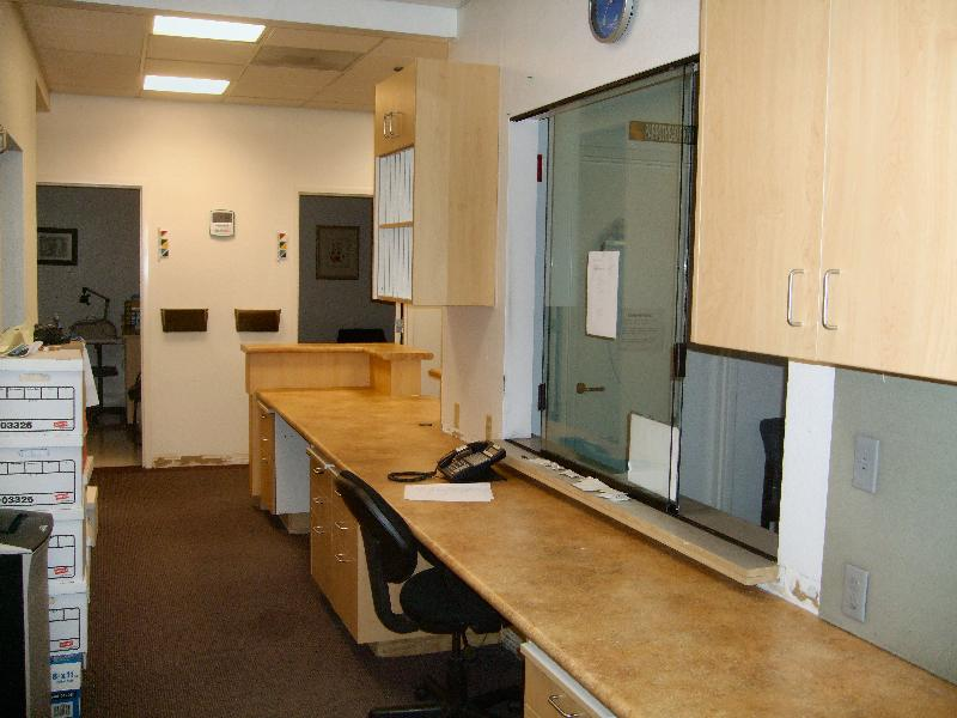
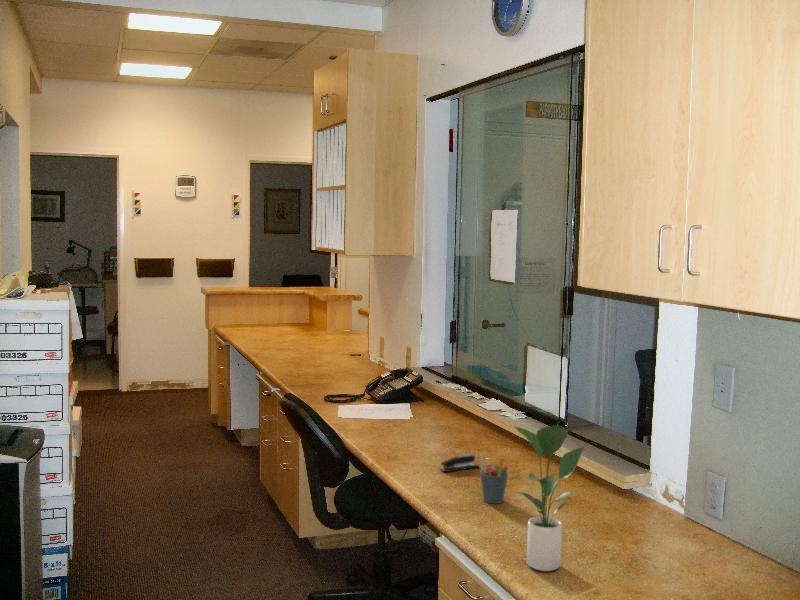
+ pen holder [479,454,509,505]
+ potted plant [512,424,585,572]
+ stapler [439,453,481,473]
